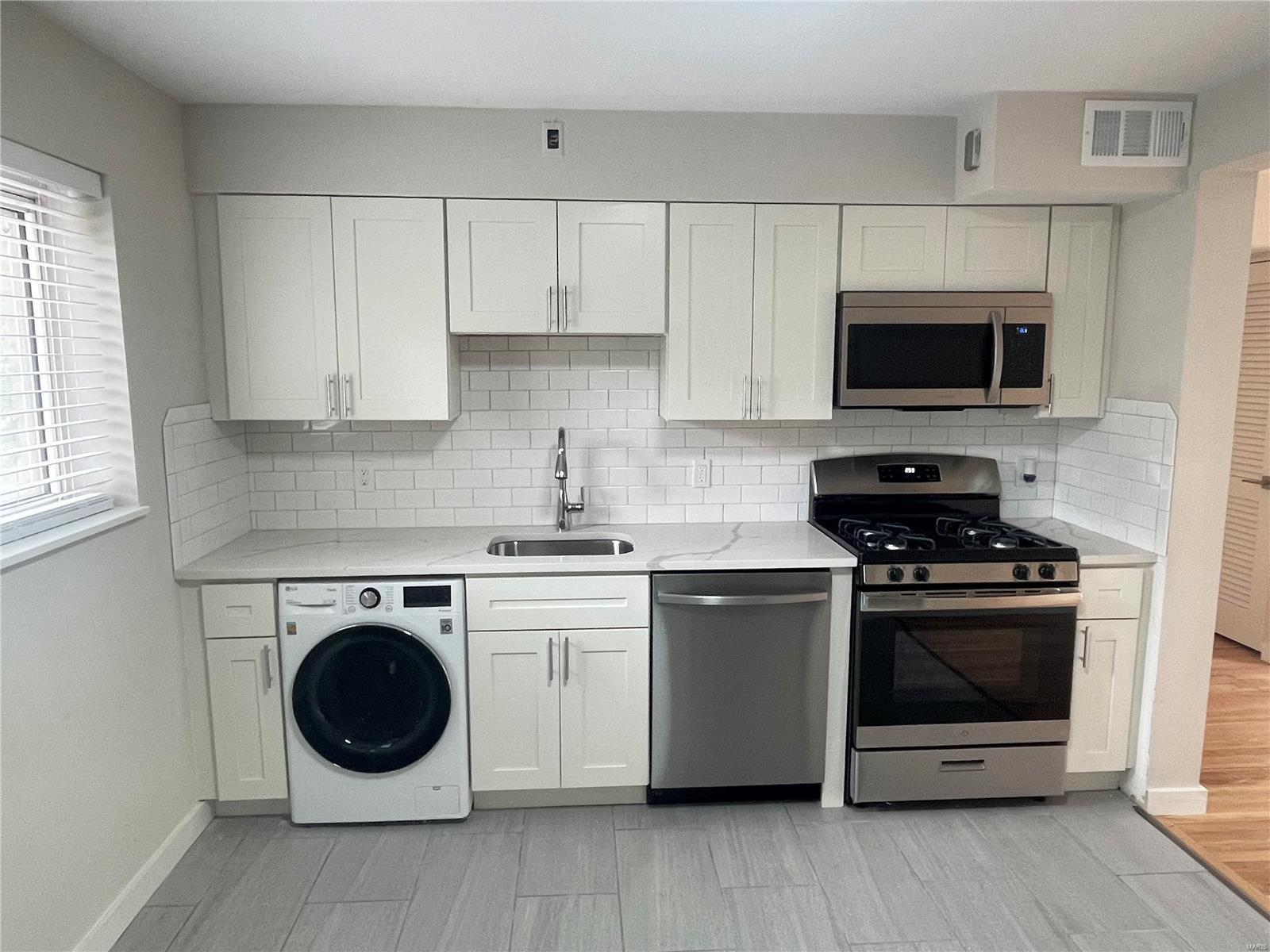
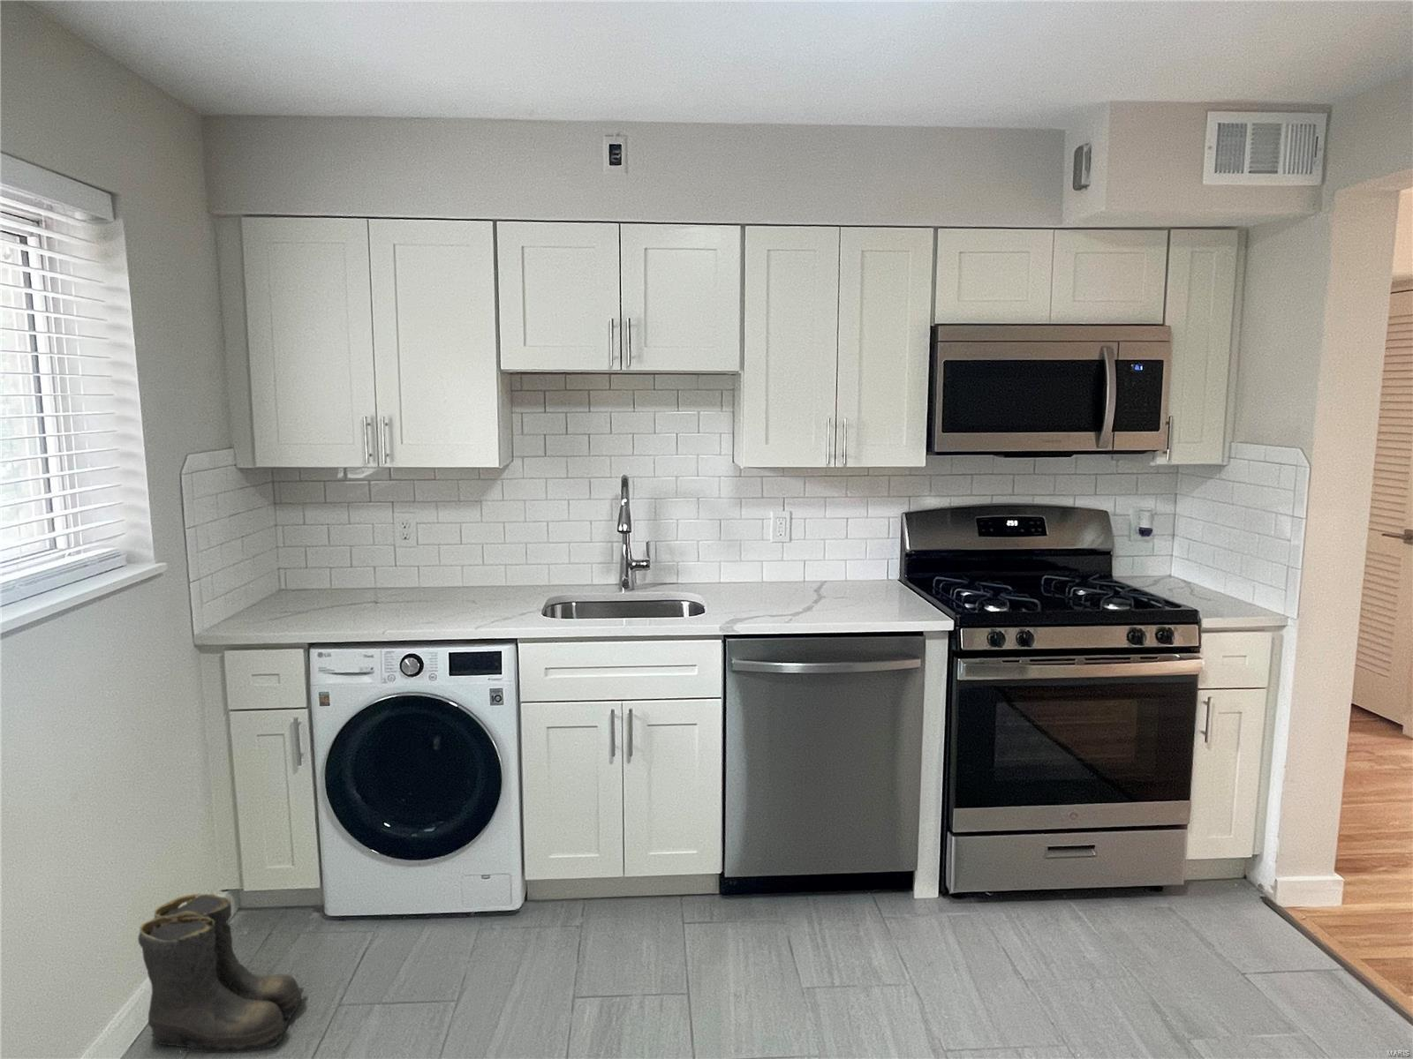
+ boots [137,892,305,1053]
